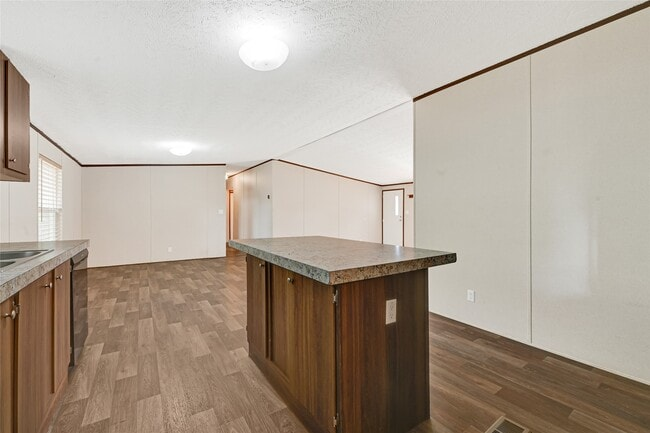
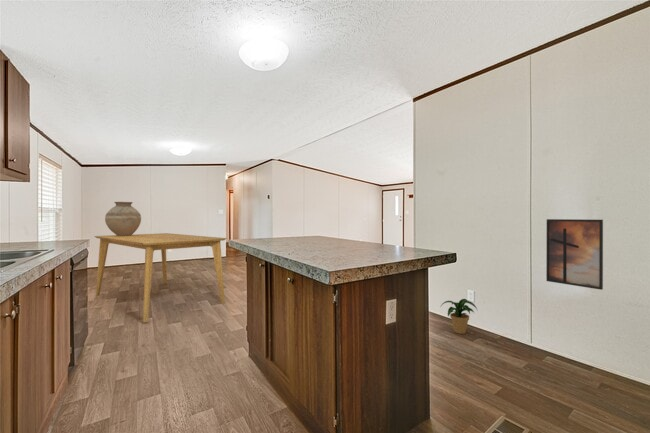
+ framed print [545,218,604,291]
+ ceramic pot [104,201,142,236]
+ dining table [93,232,228,323]
+ potted plant [440,298,479,335]
